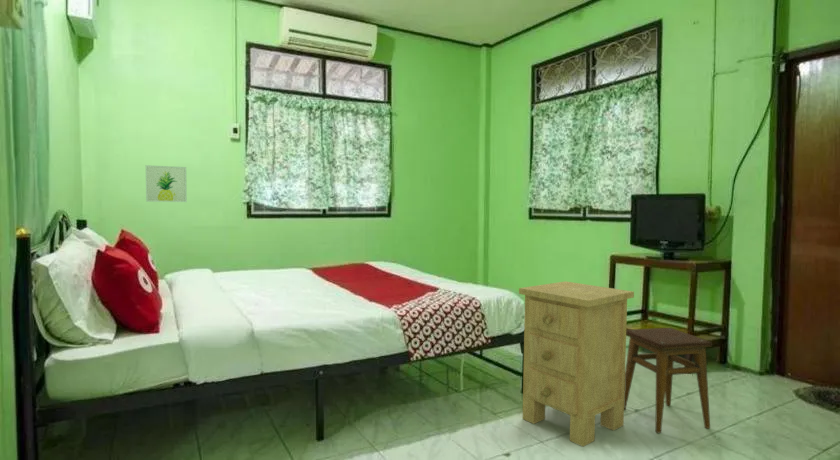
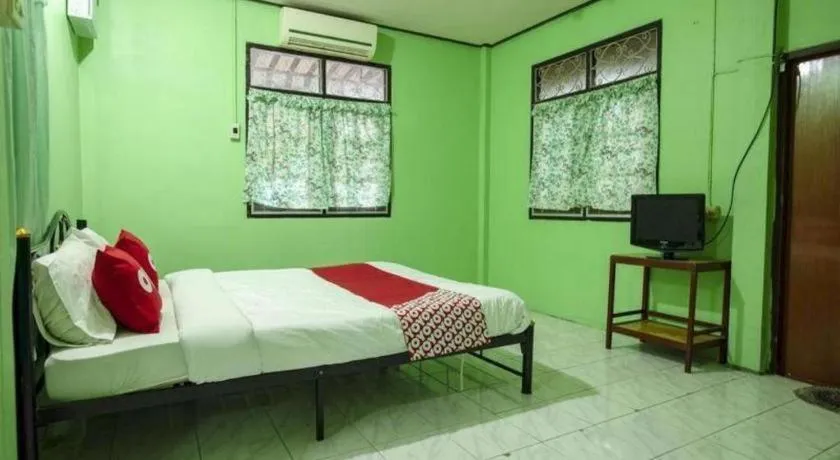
- stool [624,327,713,434]
- wall art [145,164,188,203]
- nightstand [518,280,635,448]
